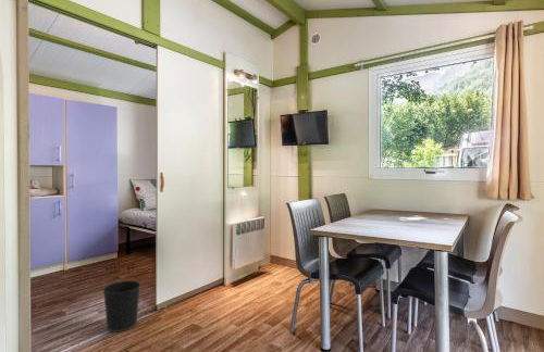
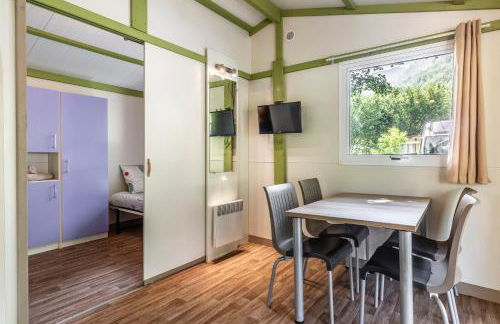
- wastebasket [101,279,141,334]
